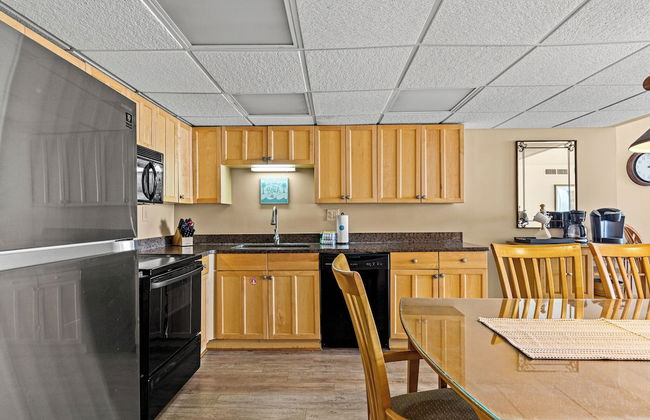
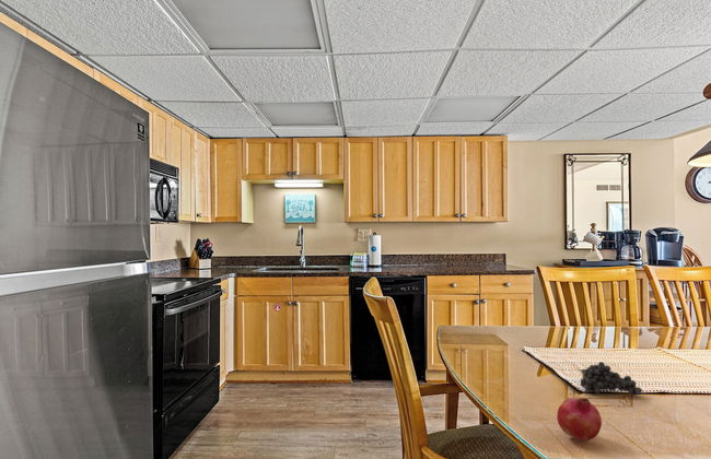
+ fruit [576,361,643,397]
+ fruit [556,397,603,442]
